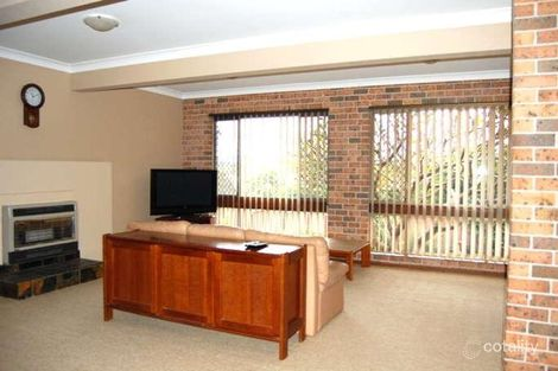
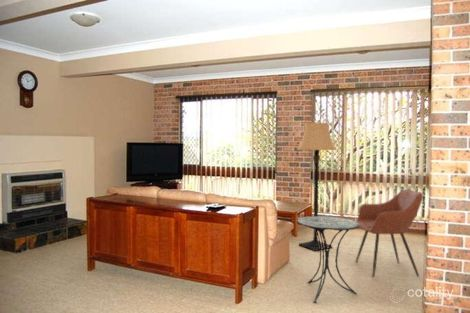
+ armchair [355,188,424,279]
+ side table [296,215,359,304]
+ lamp [296,122,338,252]
